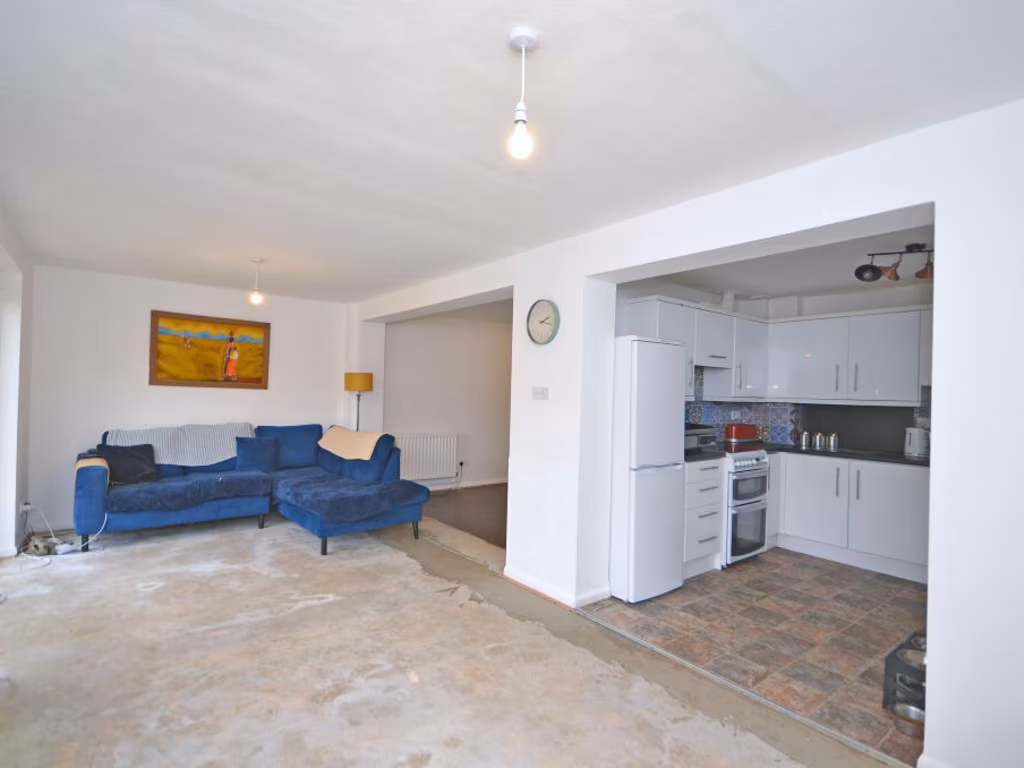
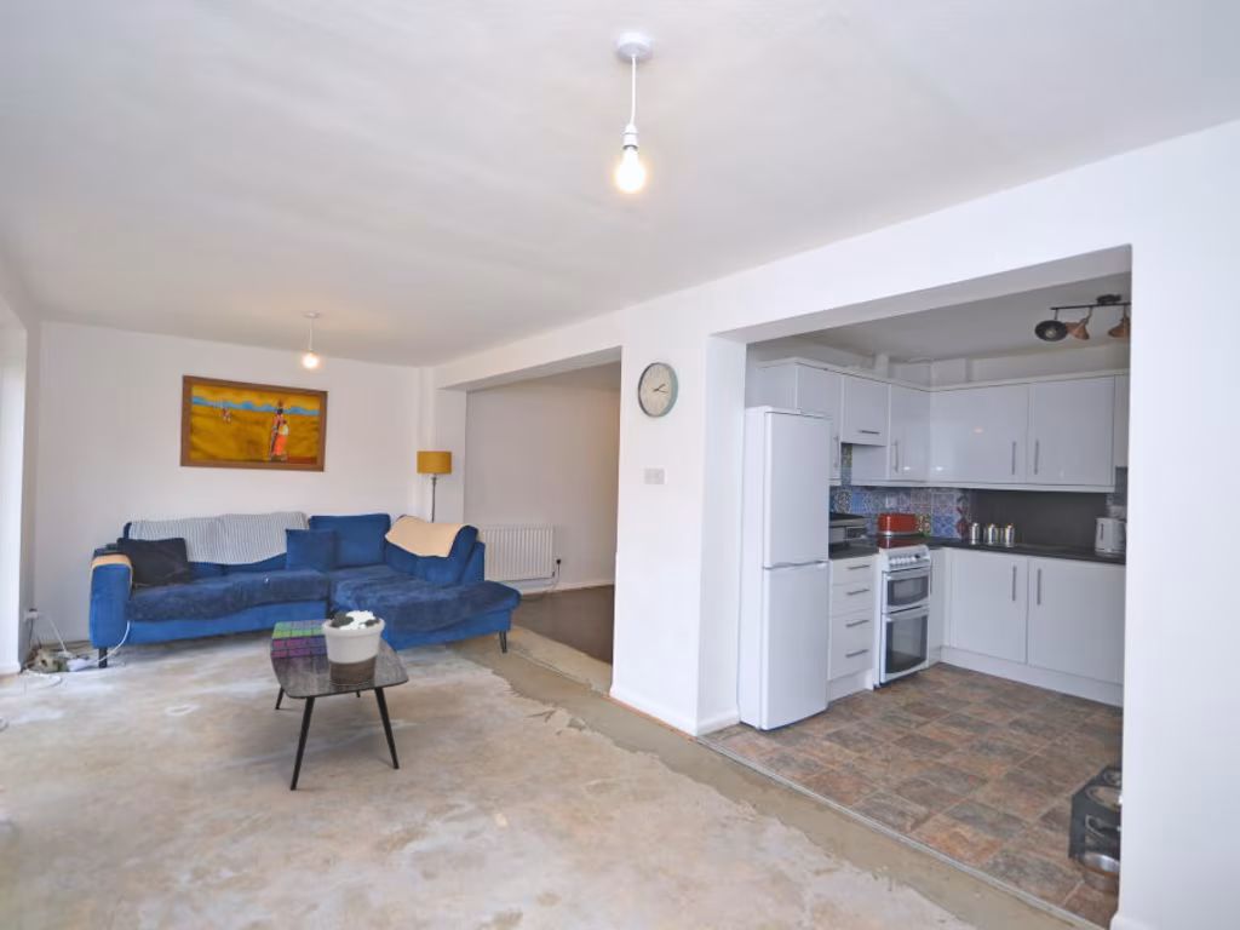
+ potted plant [322,609,386,685]
+ coffee table [269,631,411,792]
+ stack of books [269,618,332,659]
